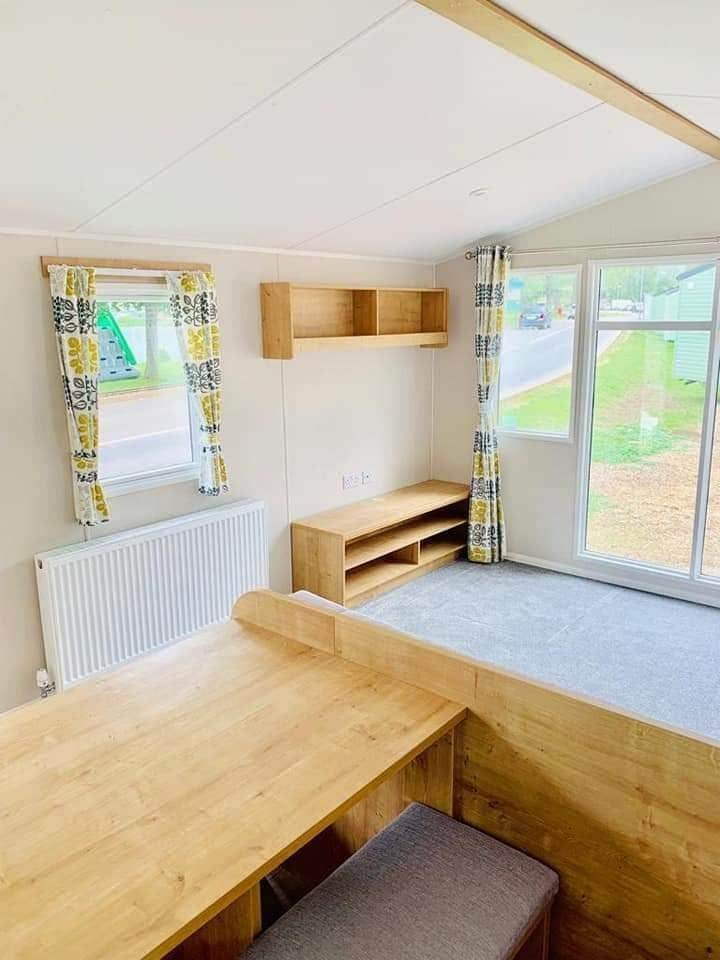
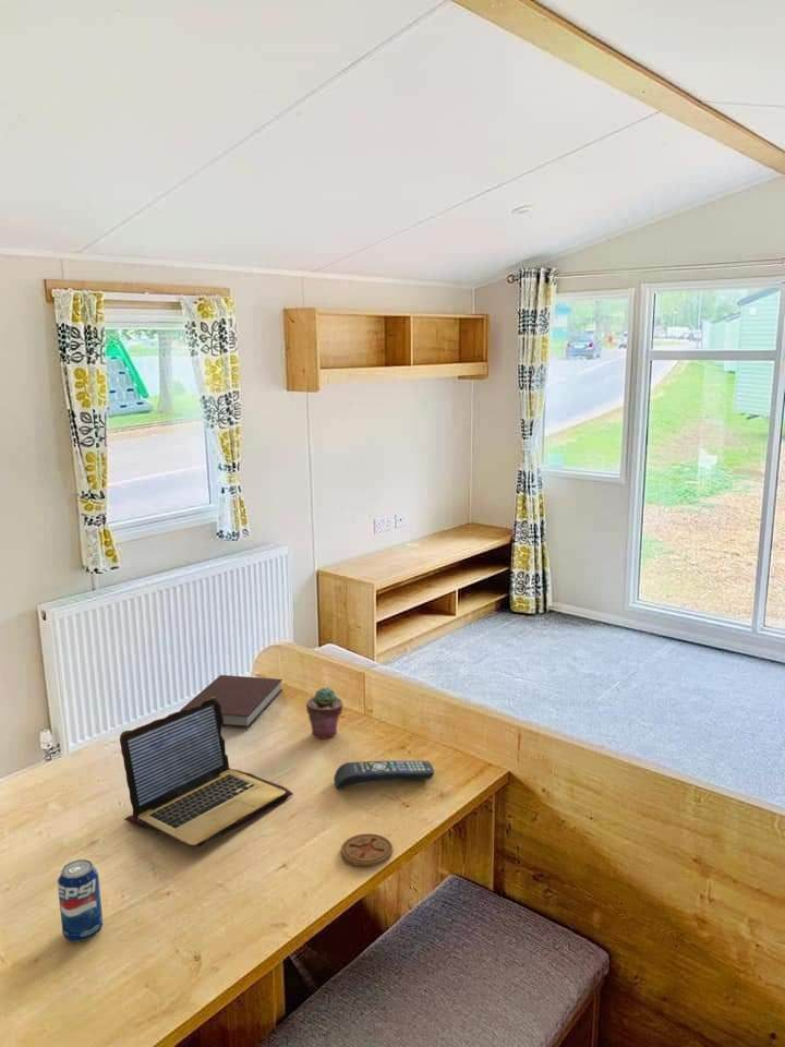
+ laptop [119,697,294,852]
+ remote control [333,760,435,790]
+ beverage can [57,858,104,942]
+ notebook [179,674,283,729]
+ potted succulent [305,686,343,739]
+ coaster [340,833,394,867]
